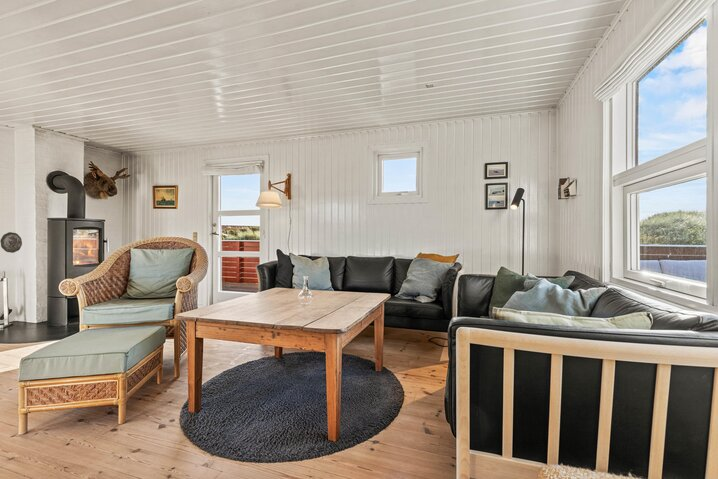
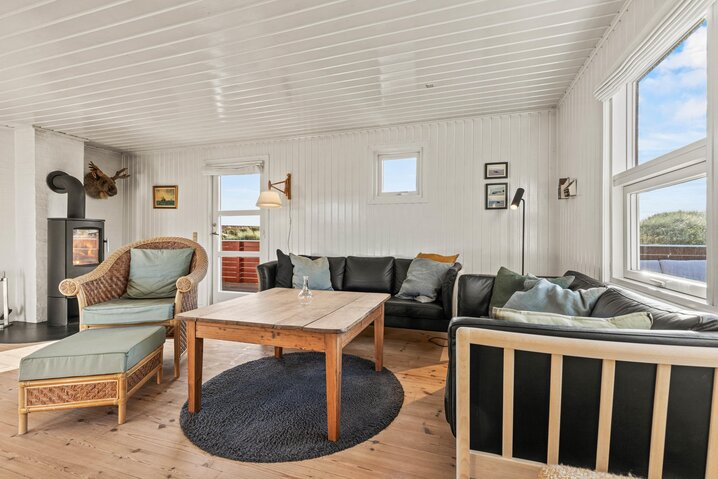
- decorative plate [0,231,23,254]
